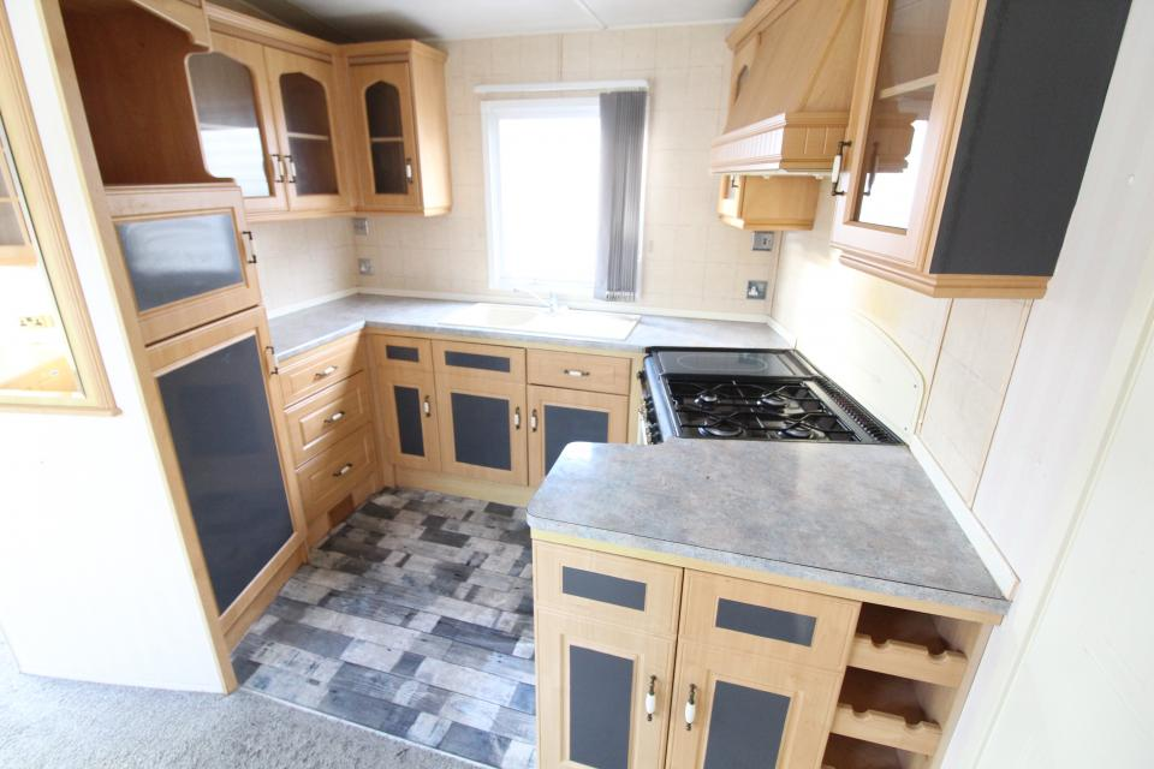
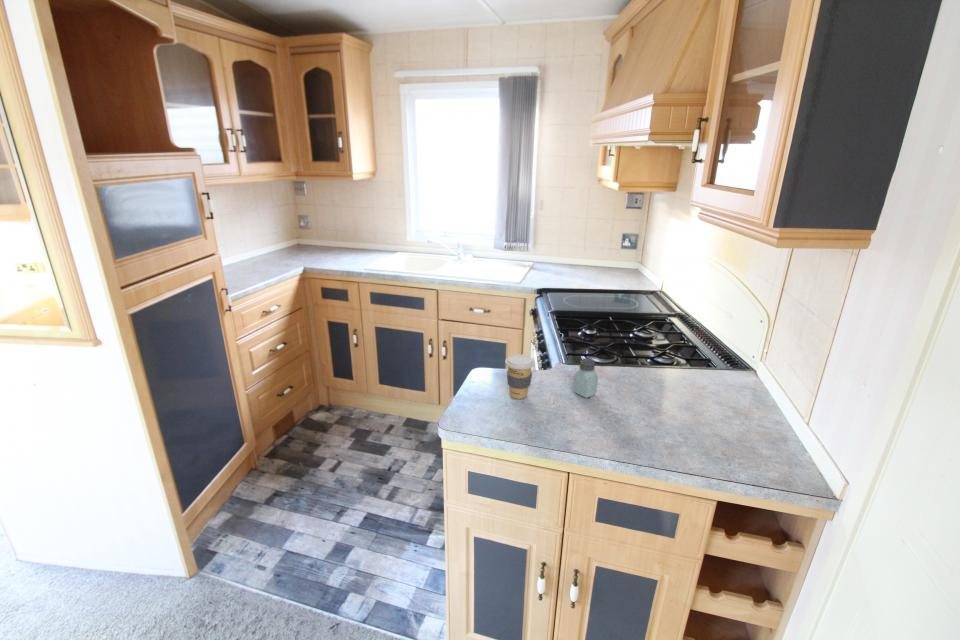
+ coffee cup [504,353,536,400]
+ saltshaker [572,358,599,399]
